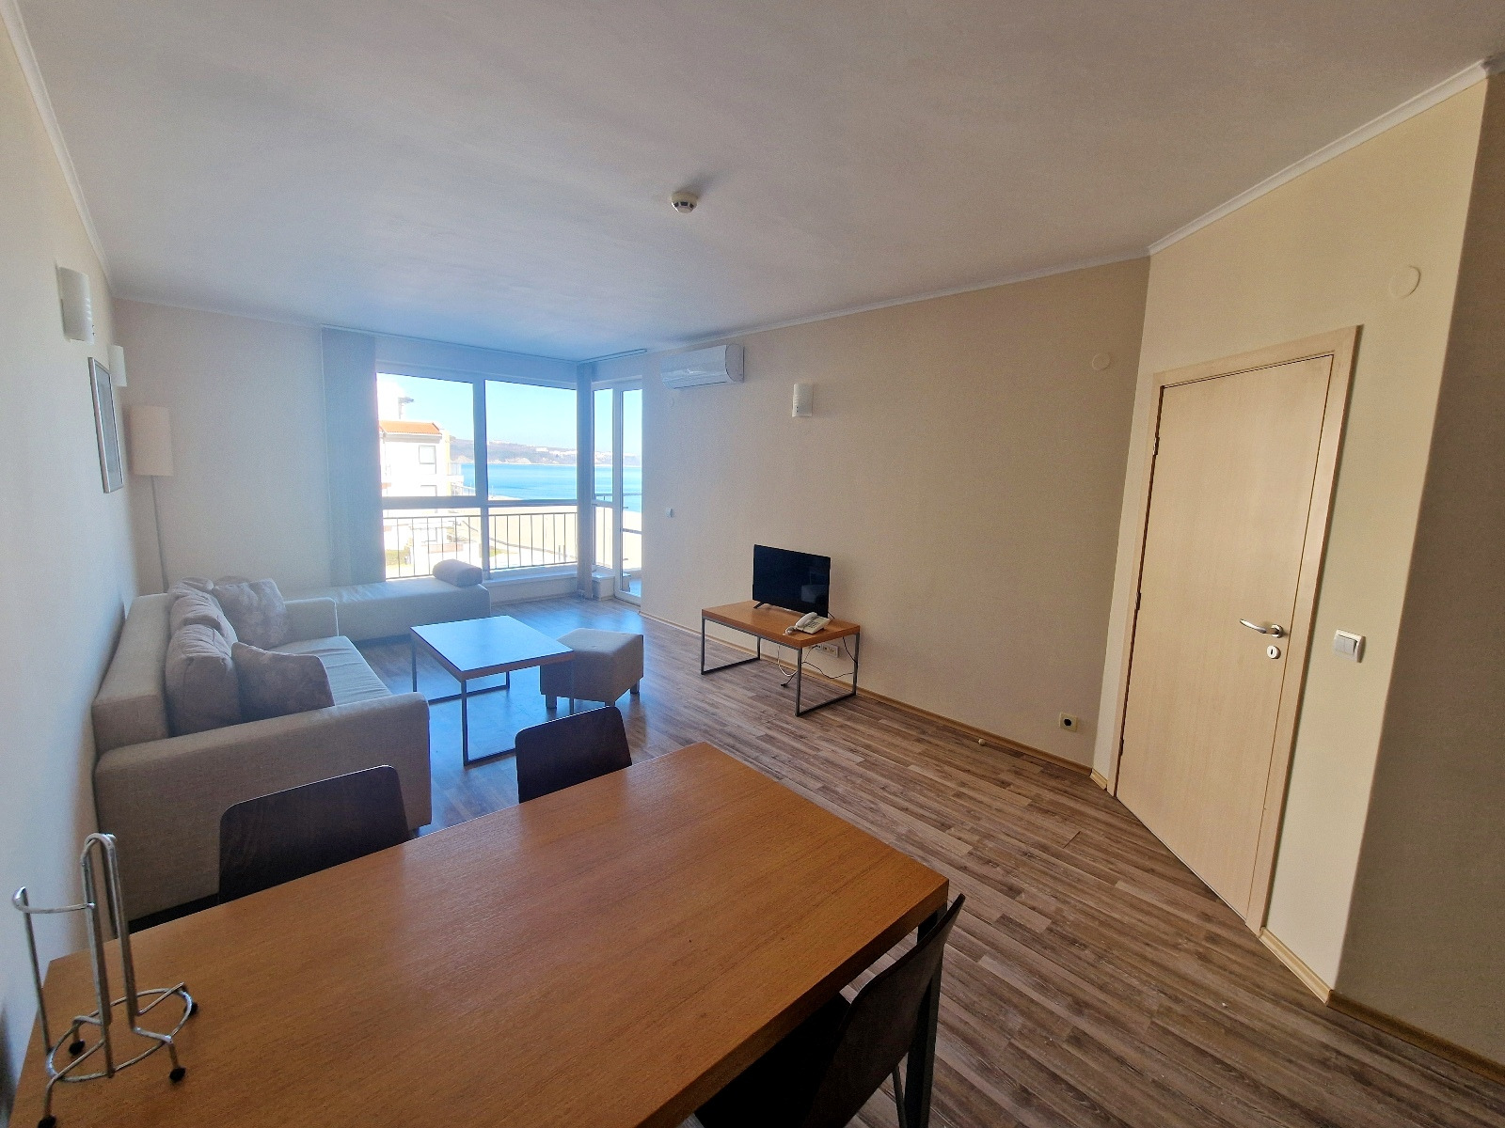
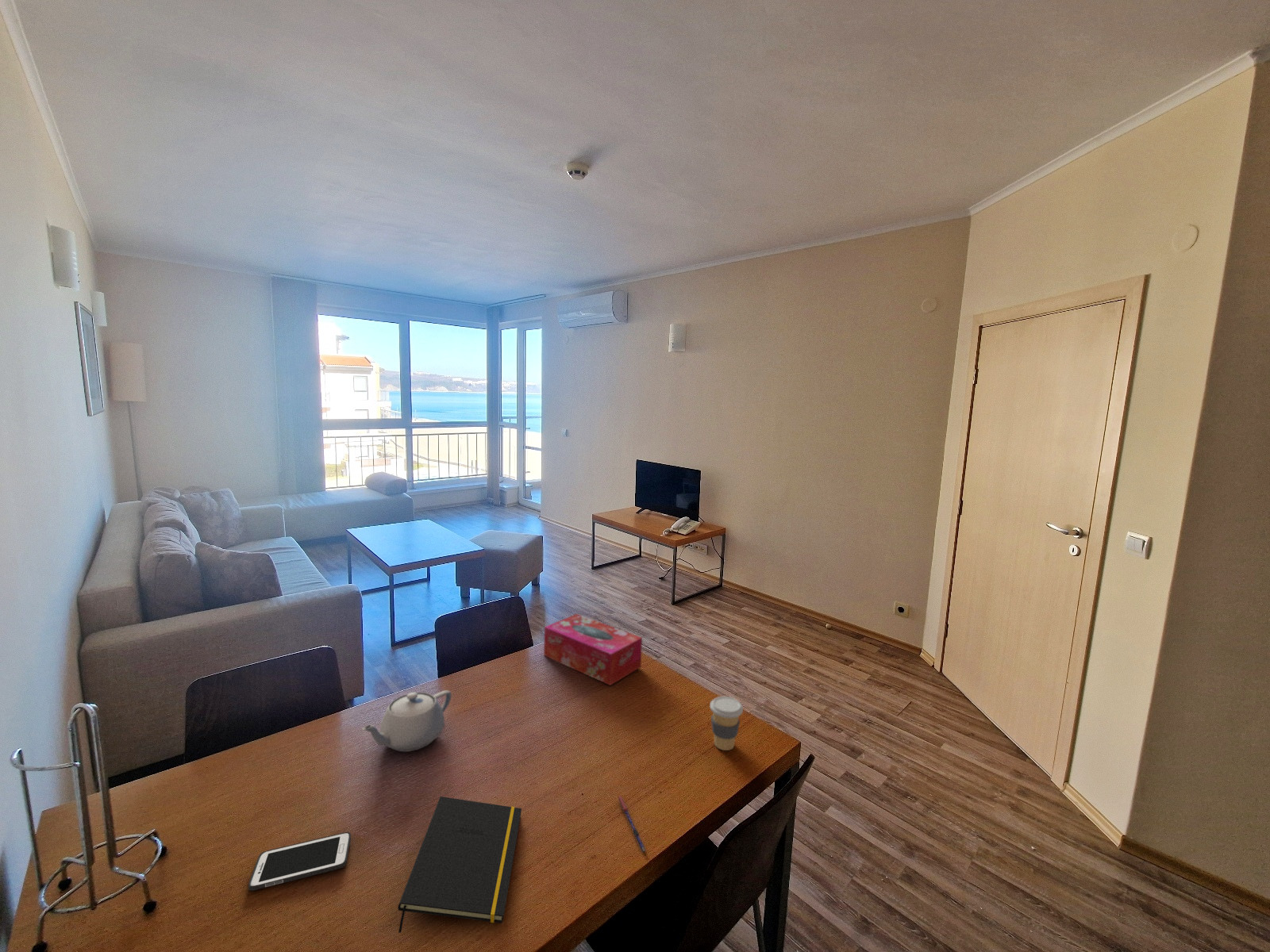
+ pen [618,795,648,853]
+ notepad [398,796,522,934]
+ tissue box [543,613,643,686]
+ coffee cup [710,696,744,751]
+ teapot [361,690,452,753]
+ cell phone [248,831,352,892]
